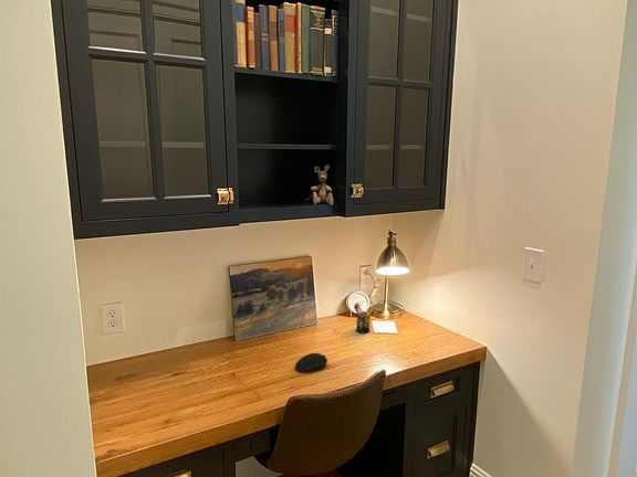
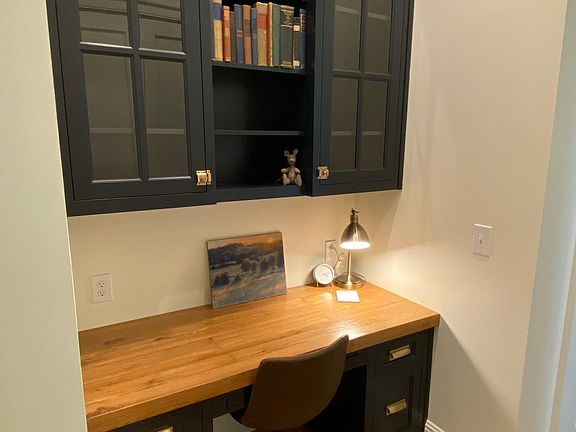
- pen holder [353,301,375,333]
- computer mouse [294,352,328,373]
